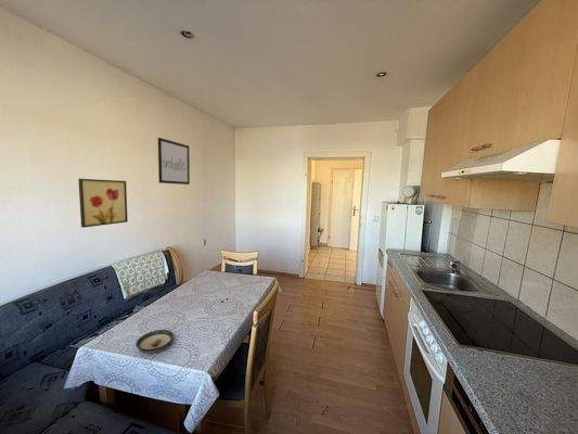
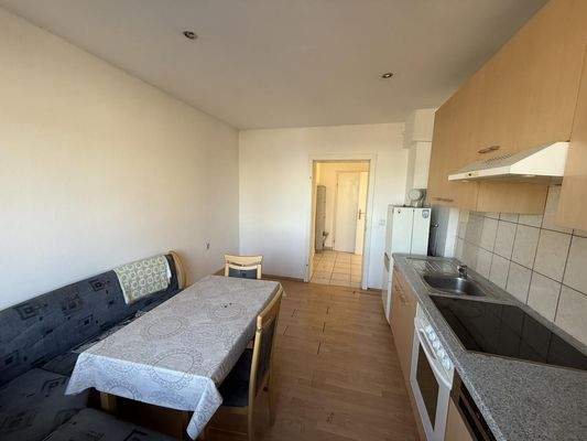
- wall art [157,137,191,186]
- saucer [134,329,175,354]
- wall art [77,178,129,229]
